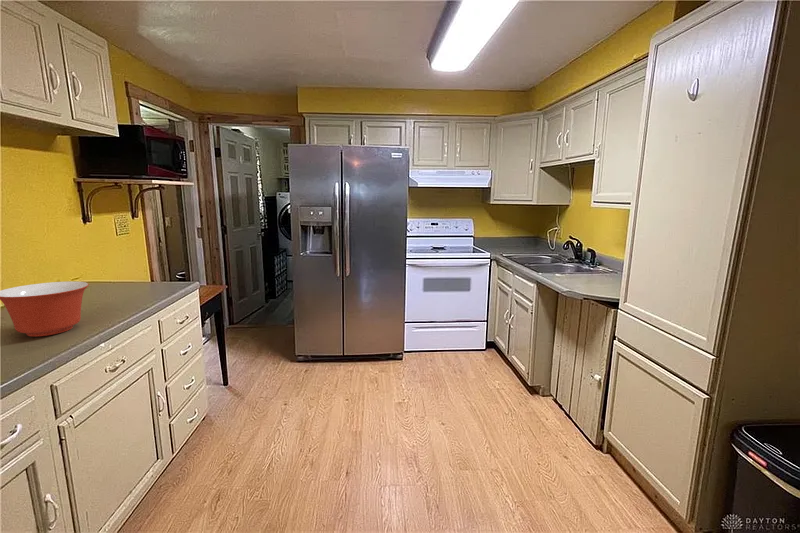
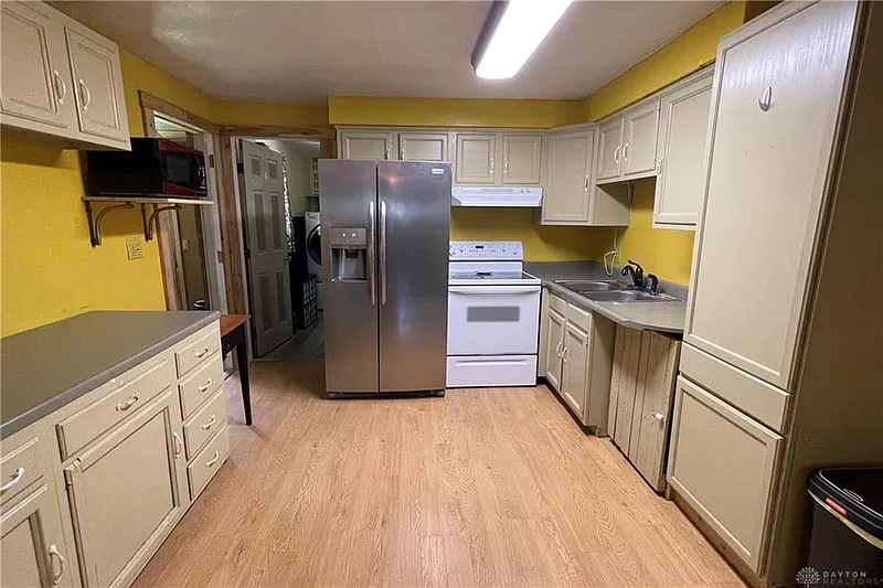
- mixing bowl [0,281,90,338]
